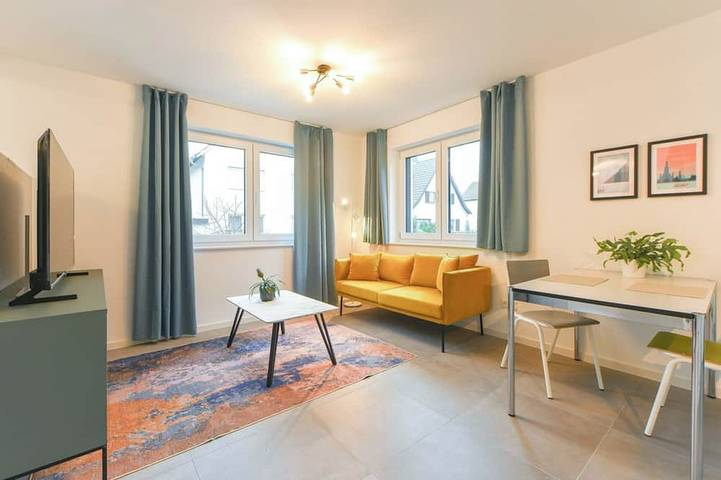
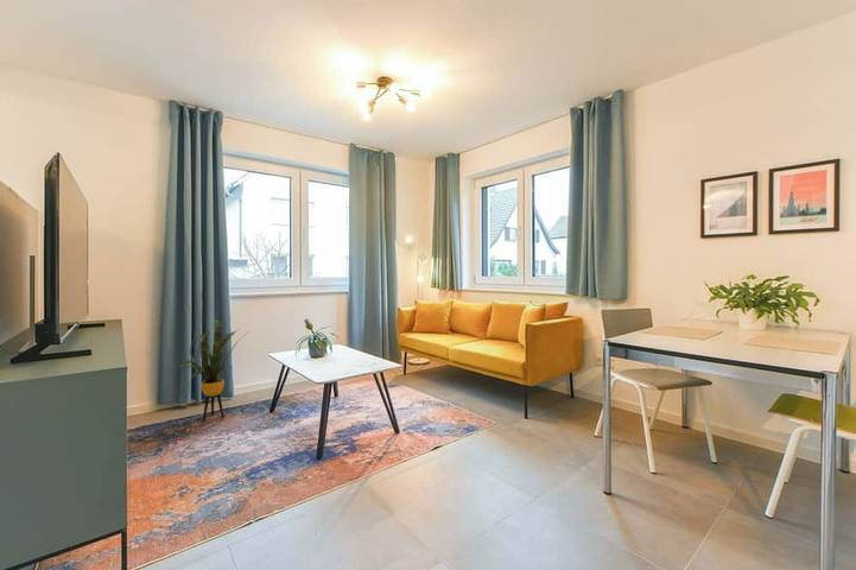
+ house plant [179,318,249,423]
